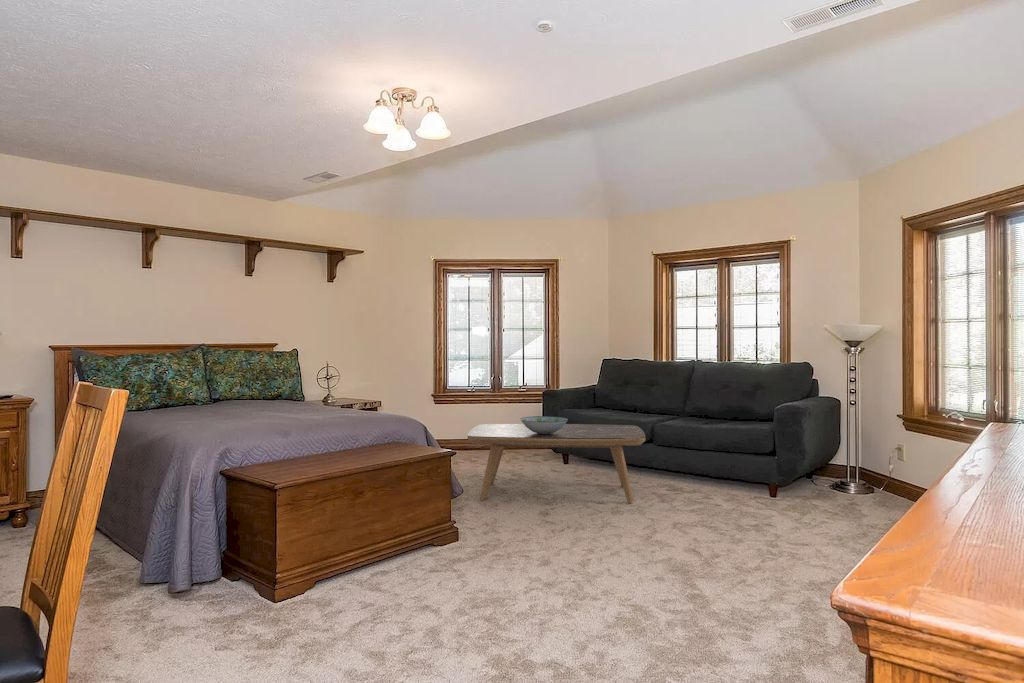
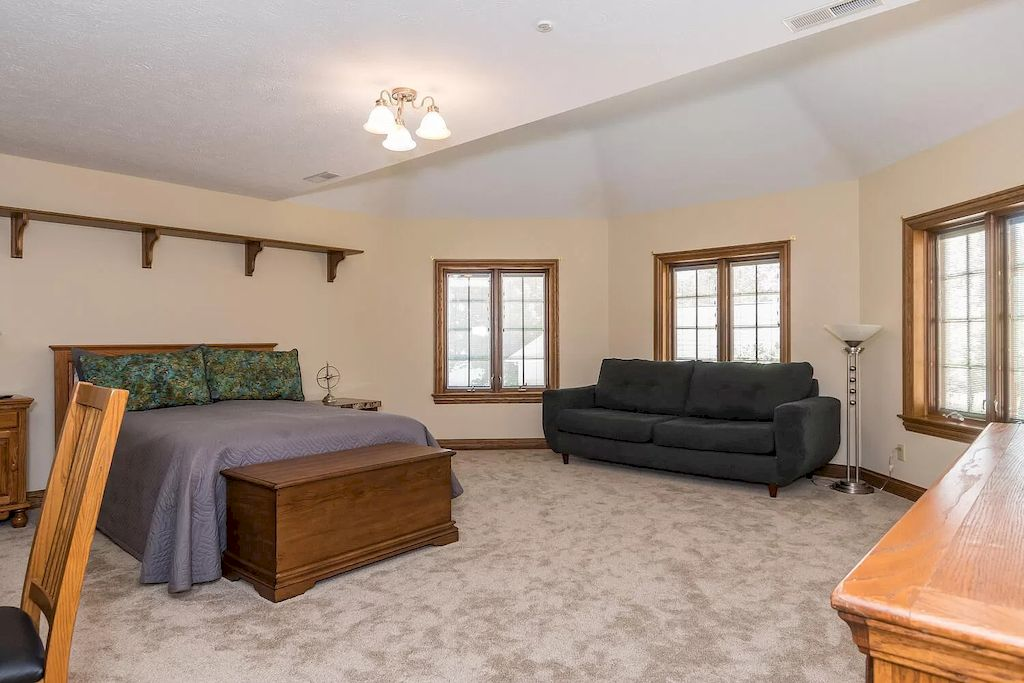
- decorative bowl [520,415,569,434]
- coffee table [466,423,646,504]
